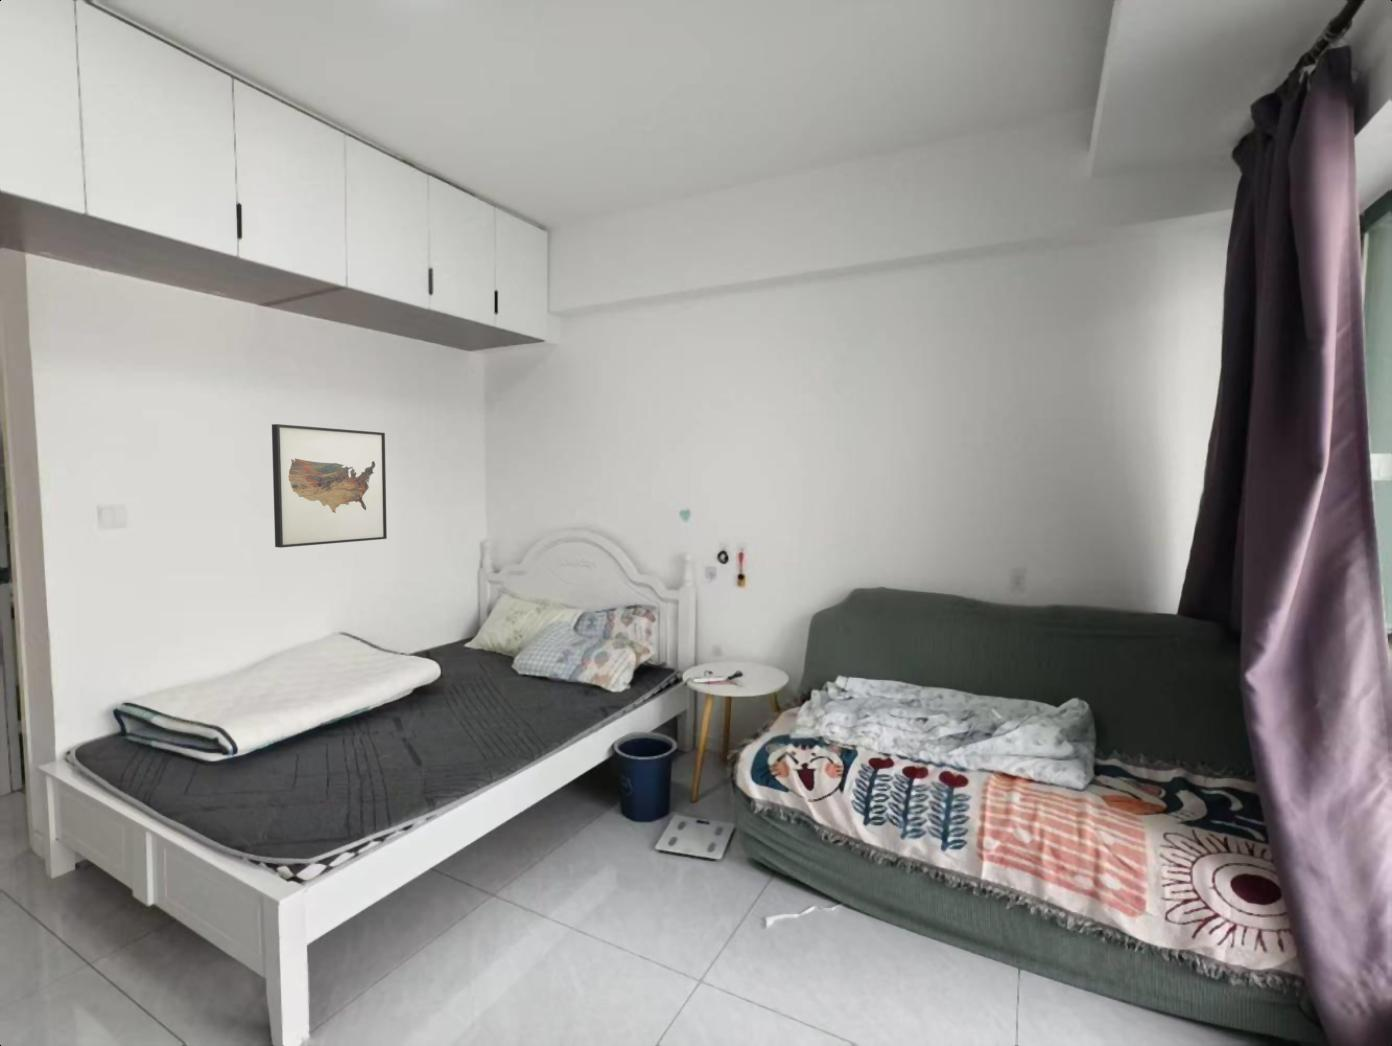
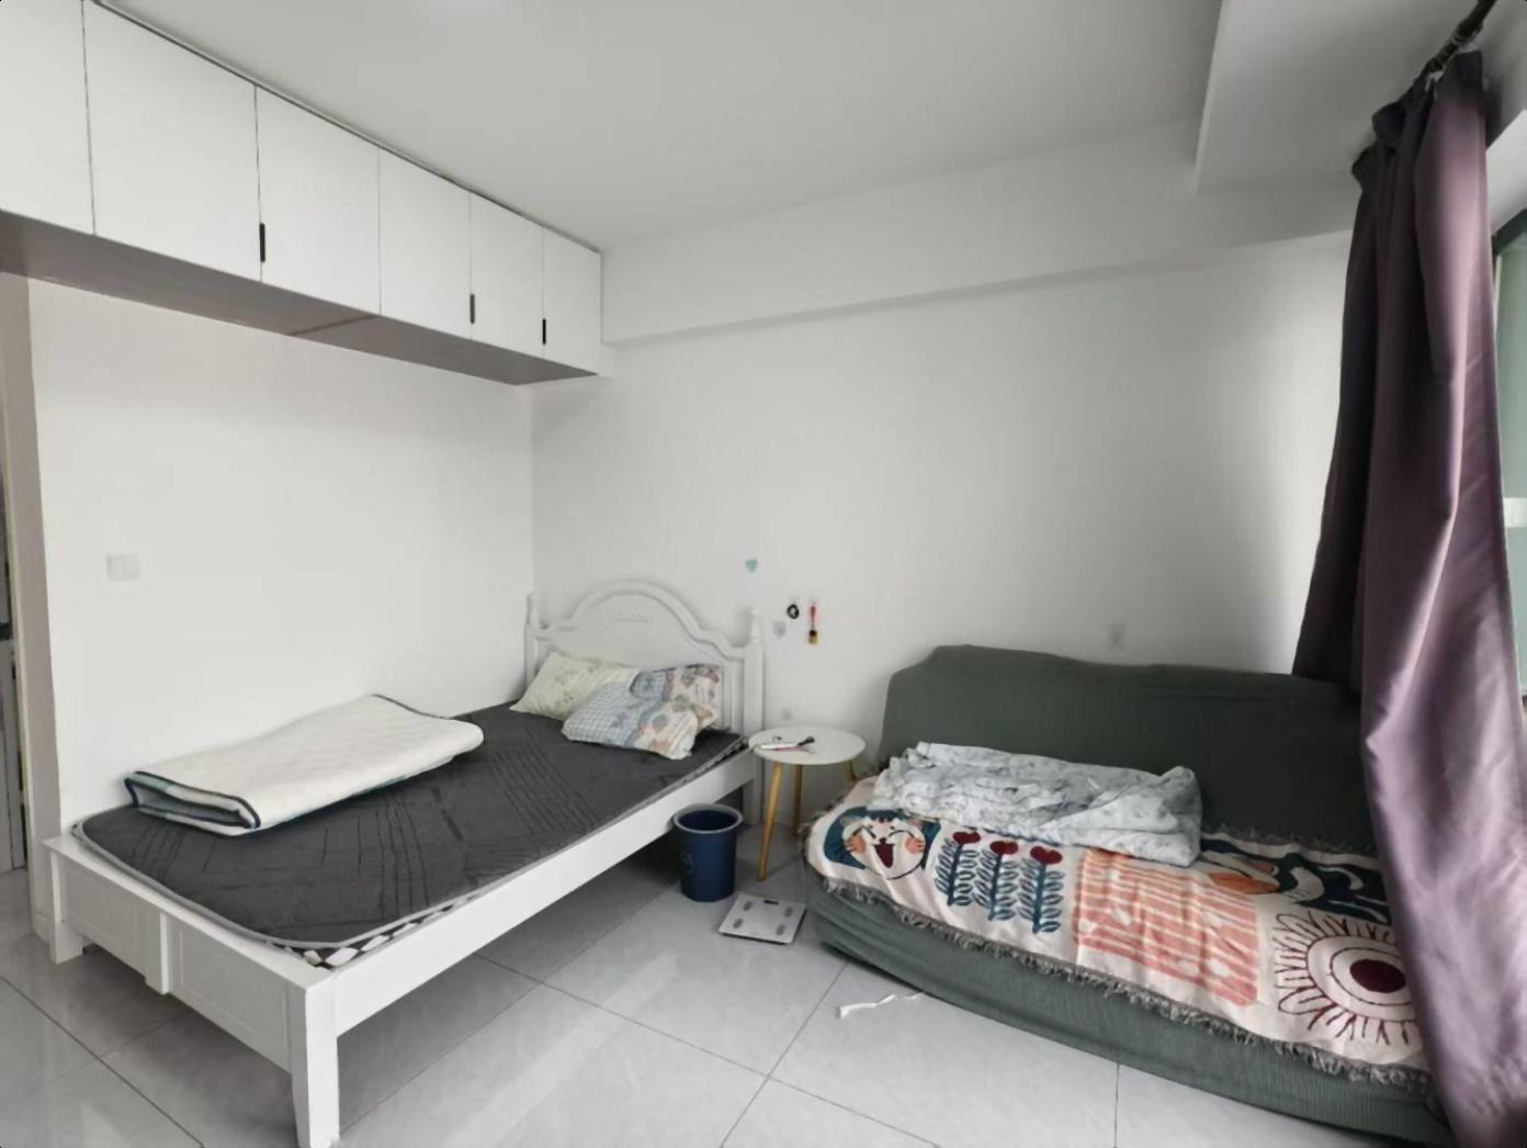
- wall art [271,423,388,549]
